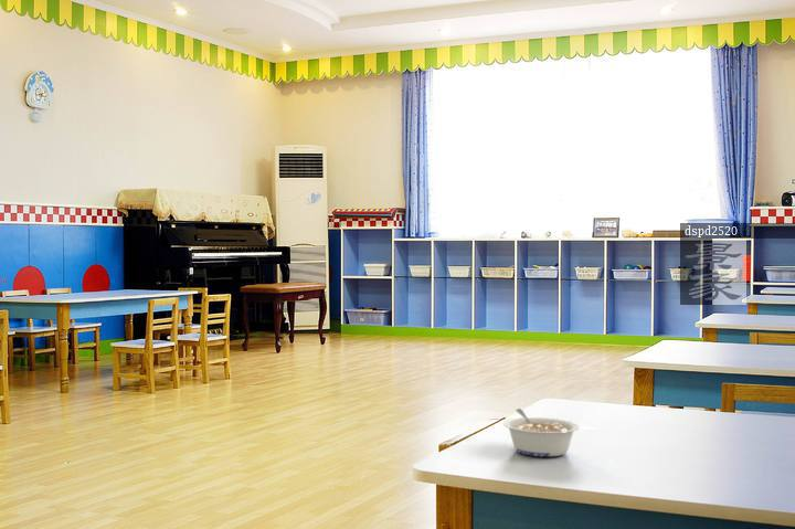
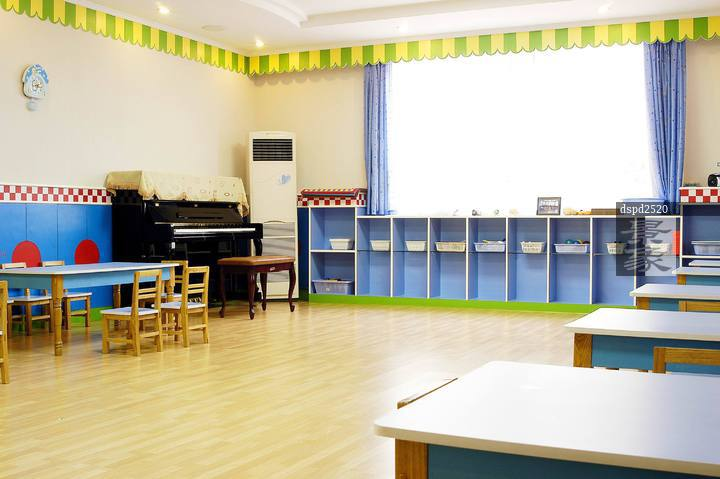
- legume [502,408,580,457]
